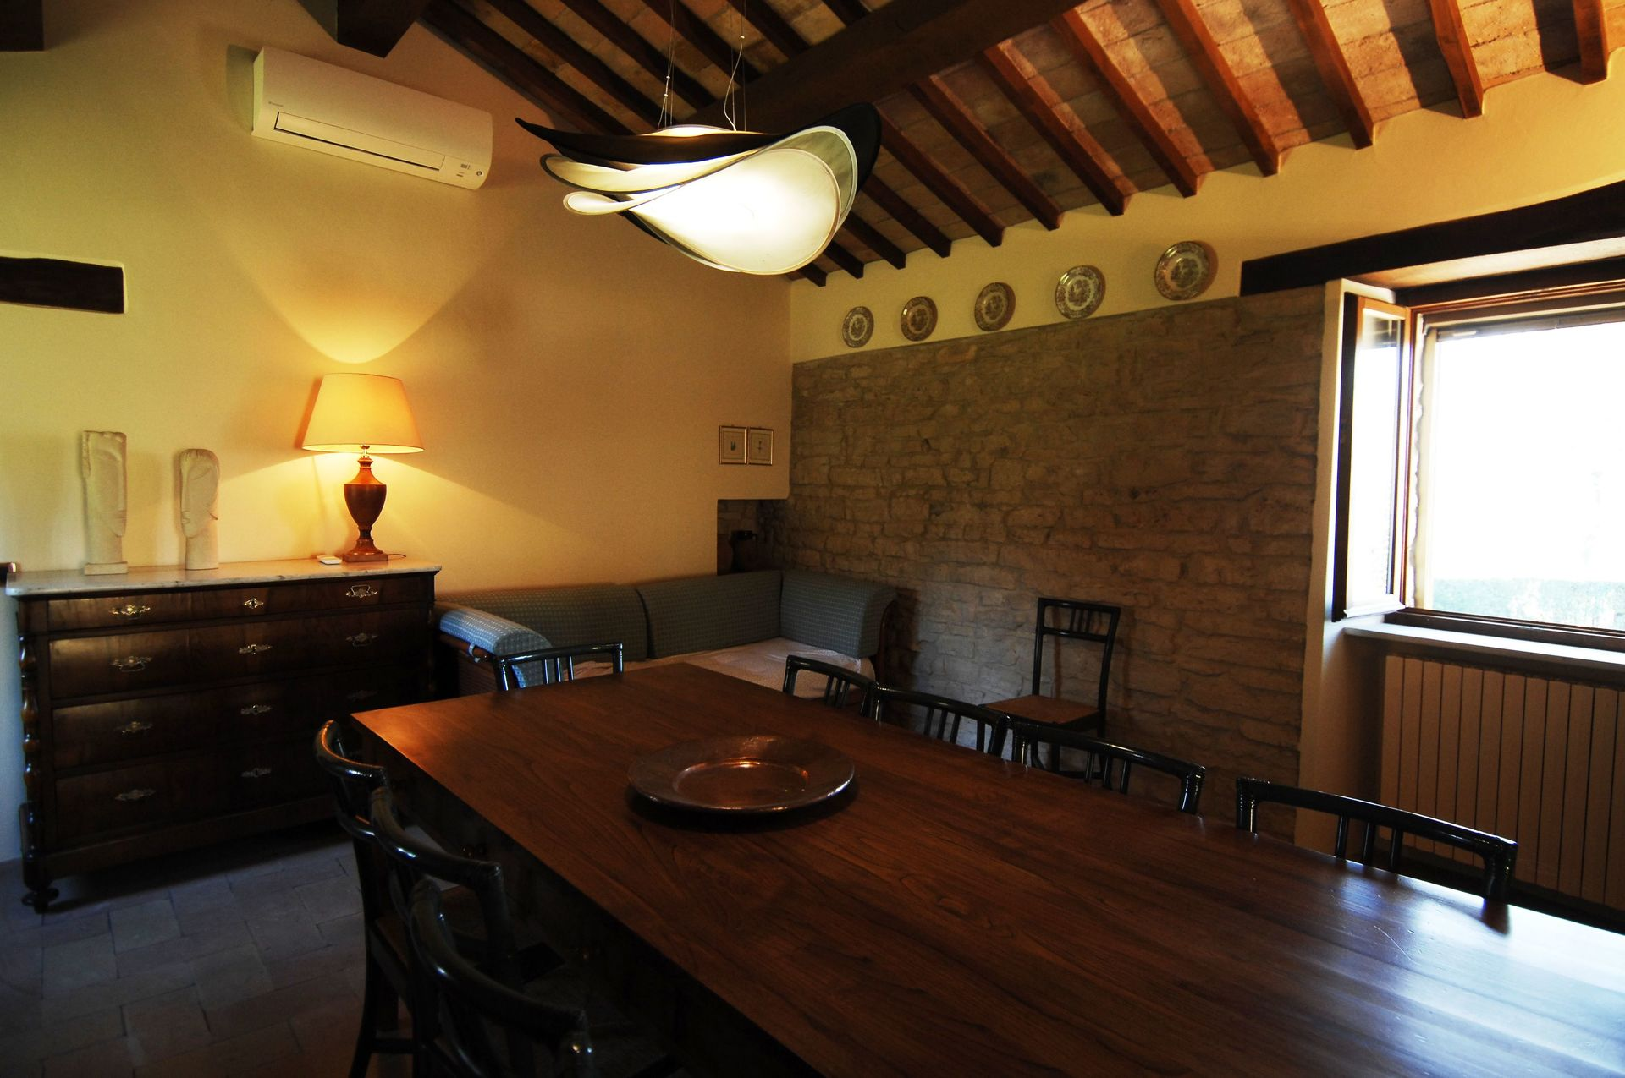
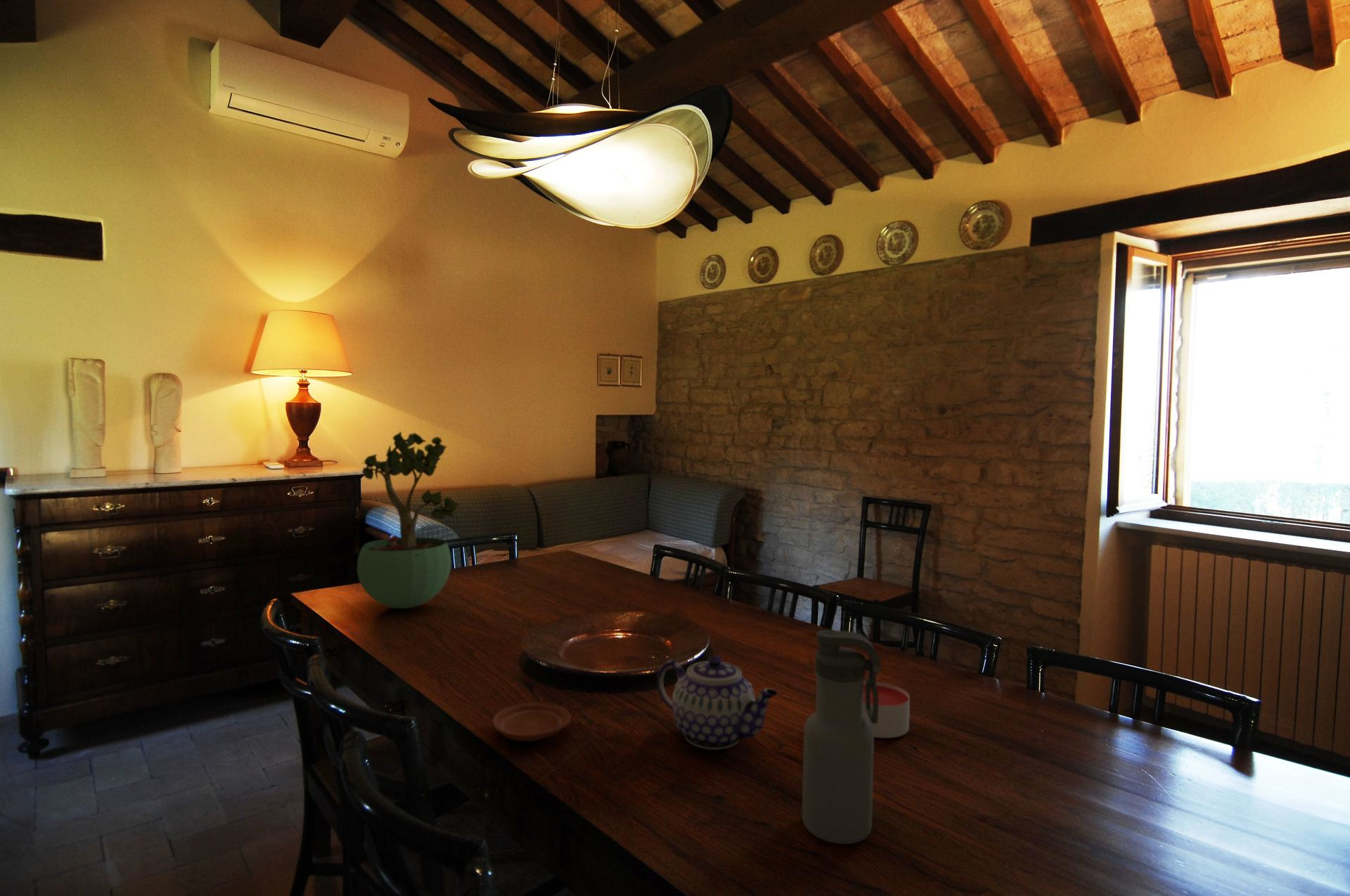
+ potted plant [356,431,460,609]
+ water bottle [802,630,881,845]
+ candle [863,681,911,739]
+ teapot [656,654,778,751]
+ plate [491,702,572,742]
